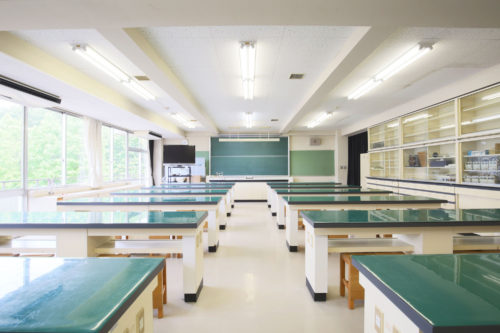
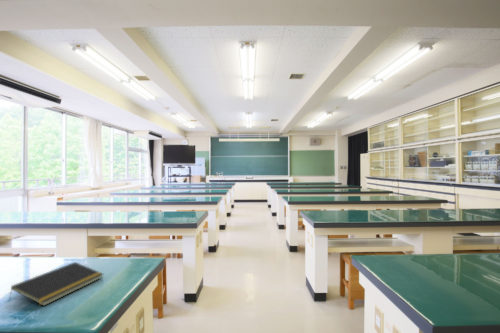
+ notepad [8,261,104,307]
